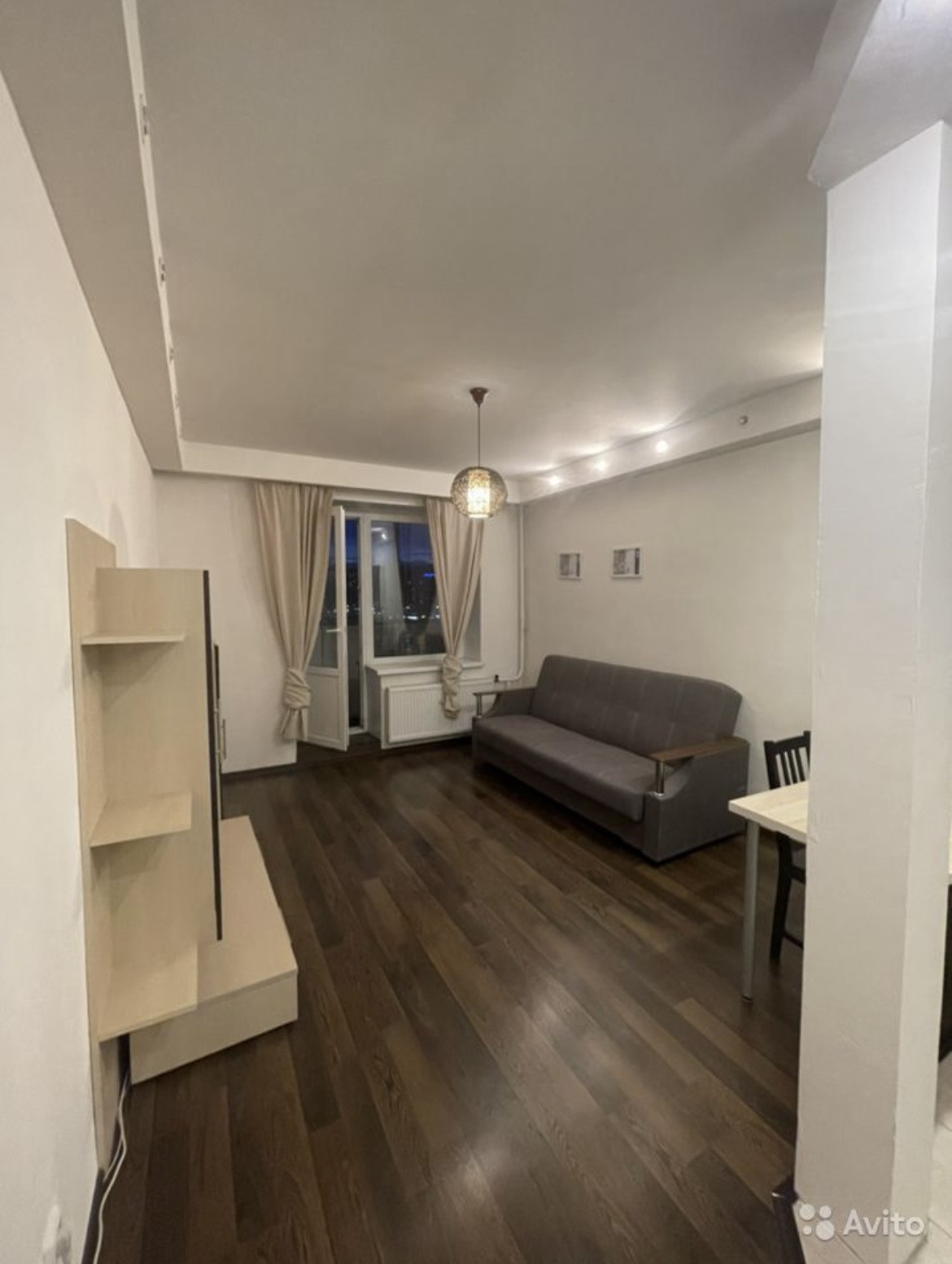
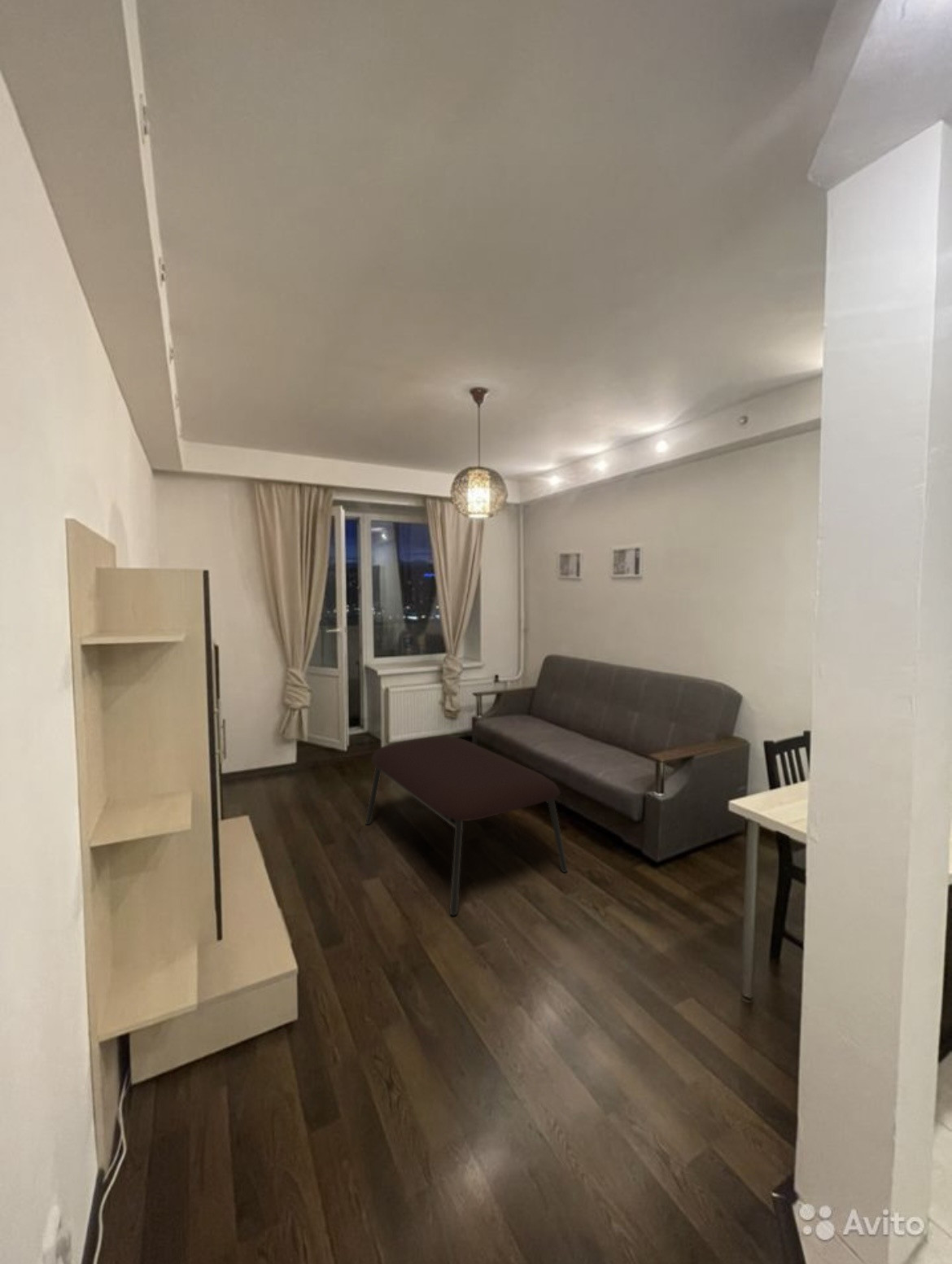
+ coffee table [365,735,569,916]
